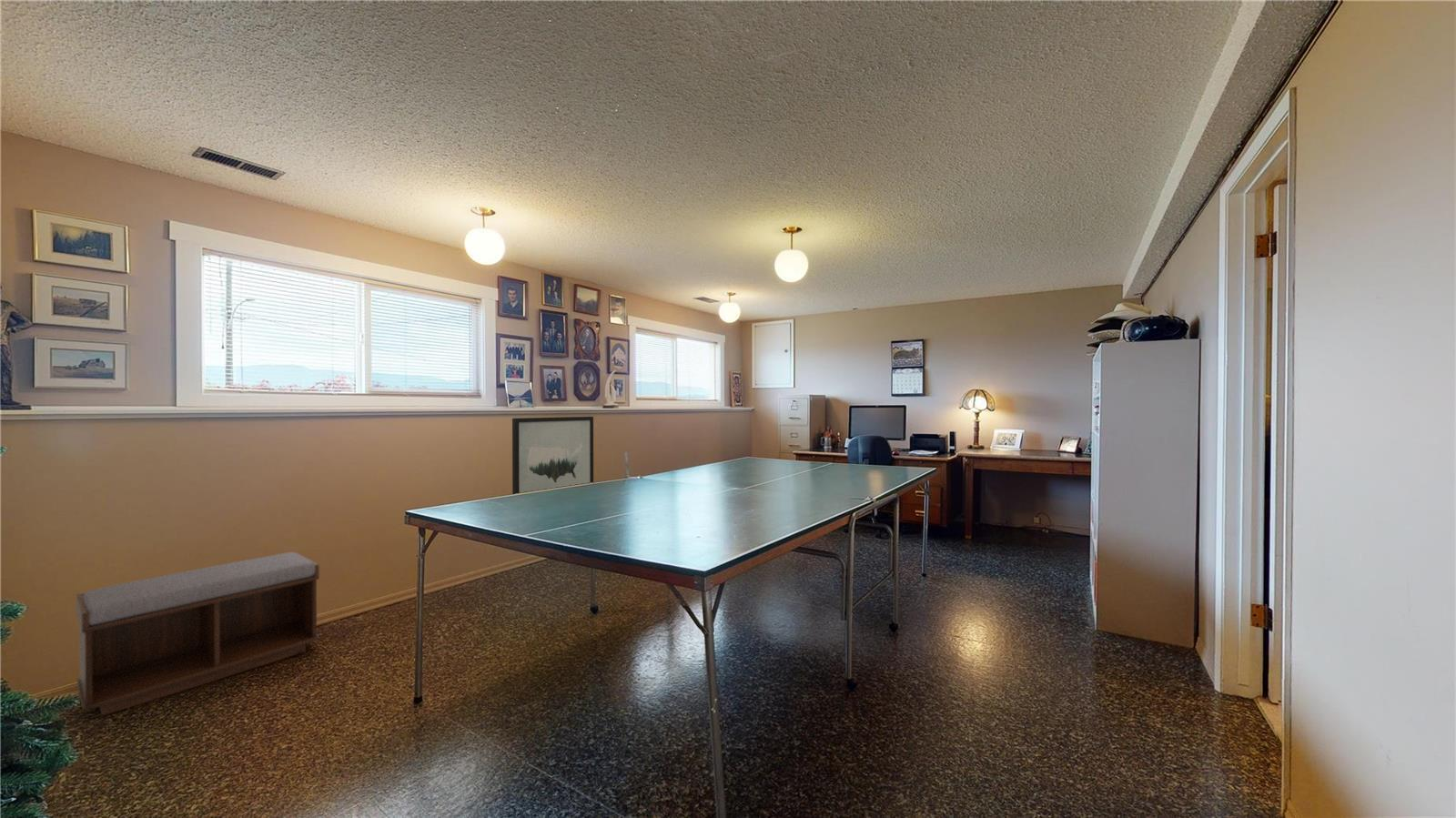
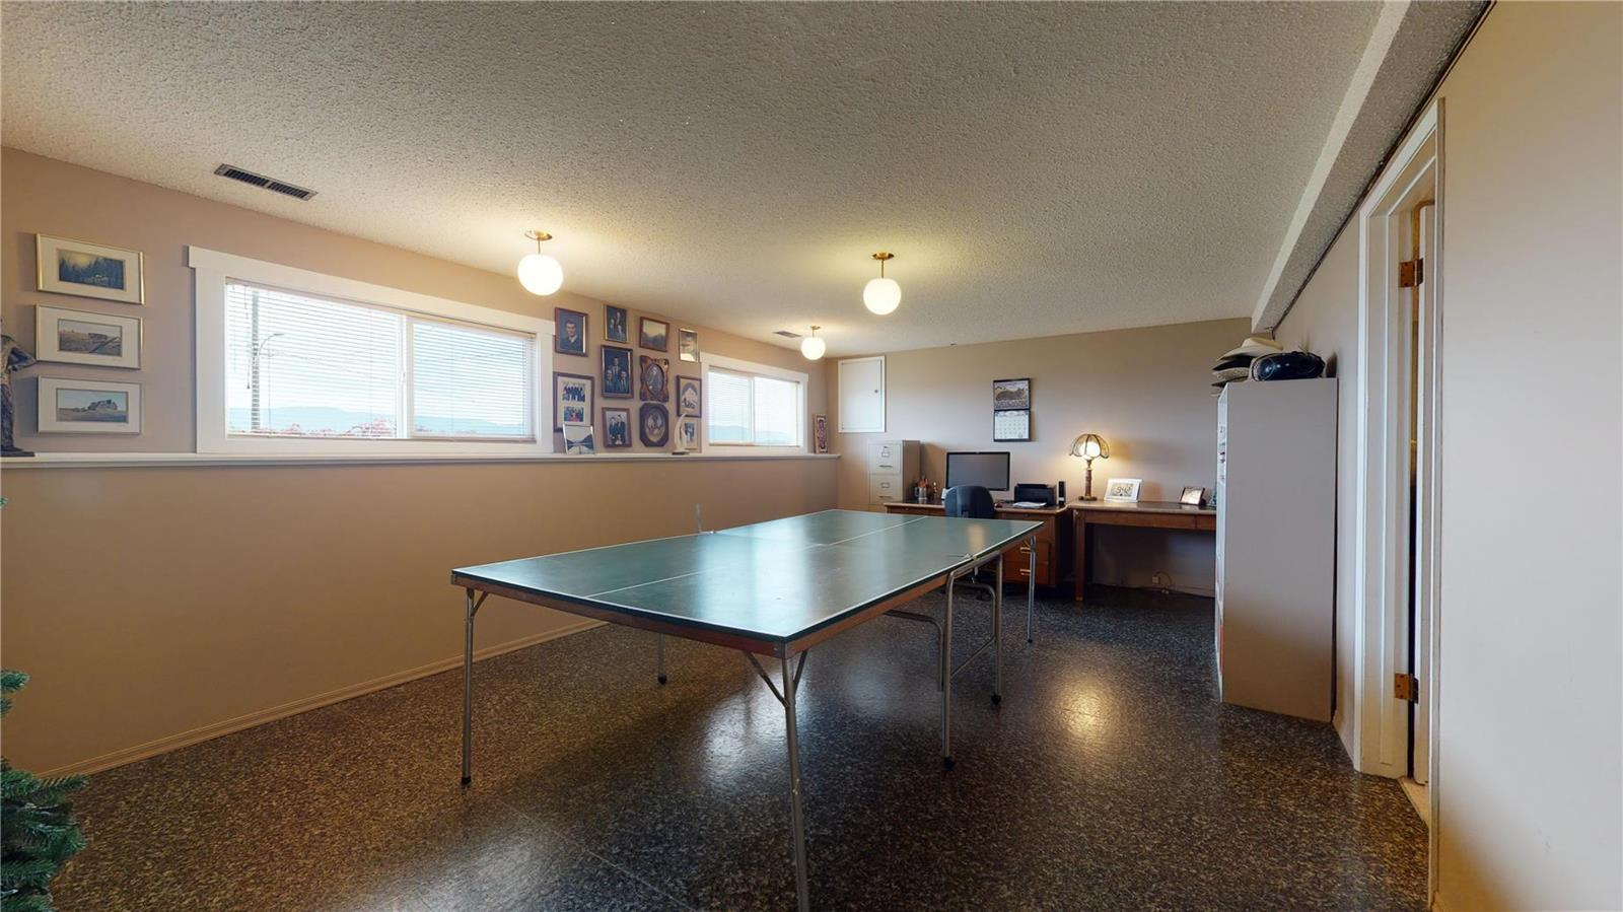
- bench [76,551,320,717]
- wall art [511,416,594,495]
